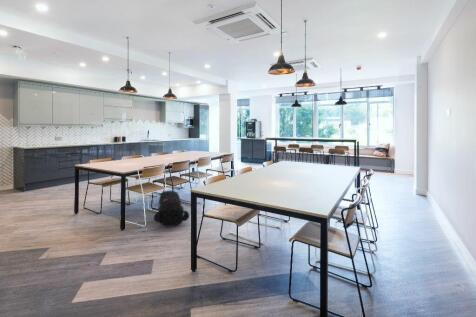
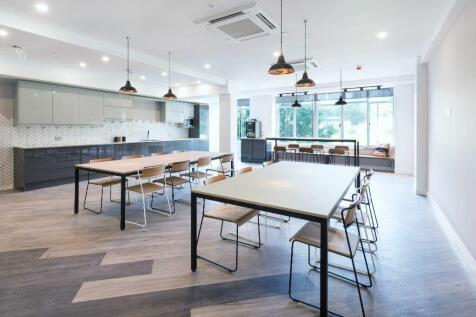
- backpack [153,190,190,226]
